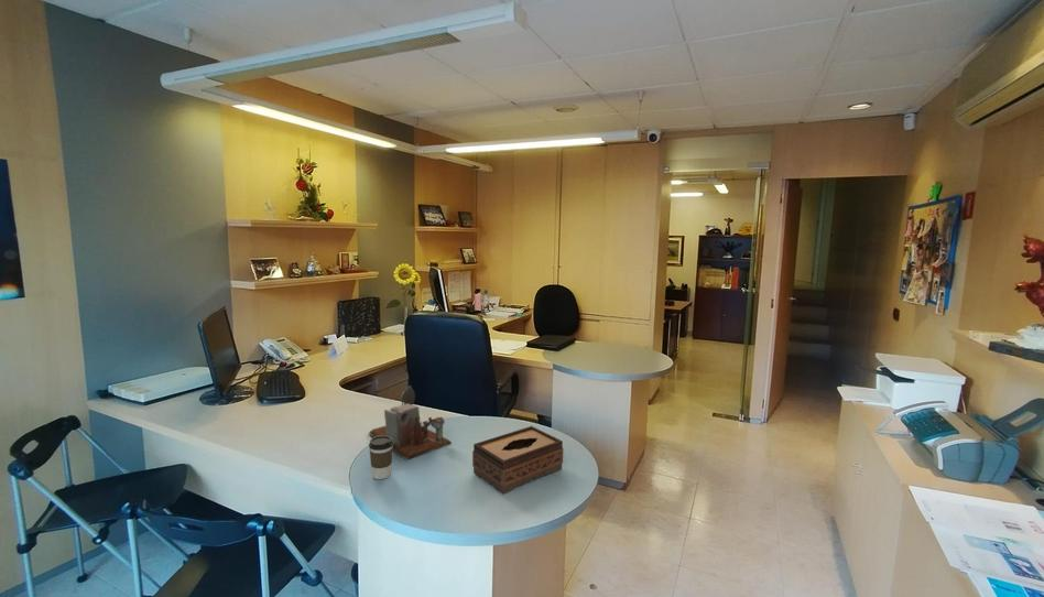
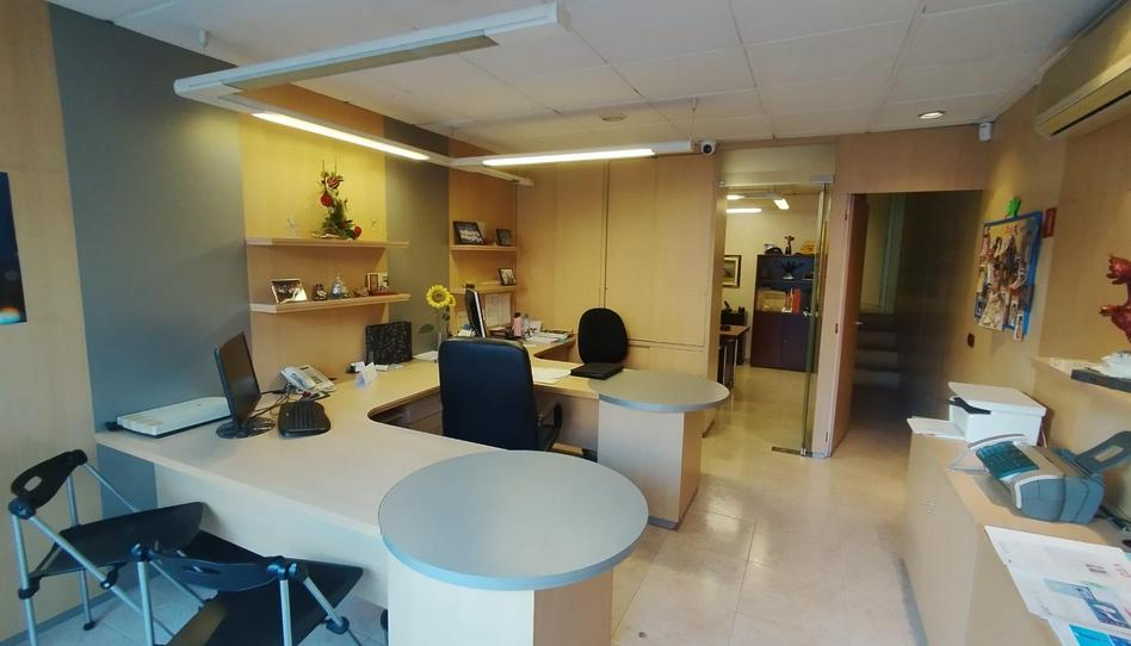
- desk organizer [368,384,453,460]
- tissue box [471,425,565,495]
- coffee cup [368,436,393,480]
